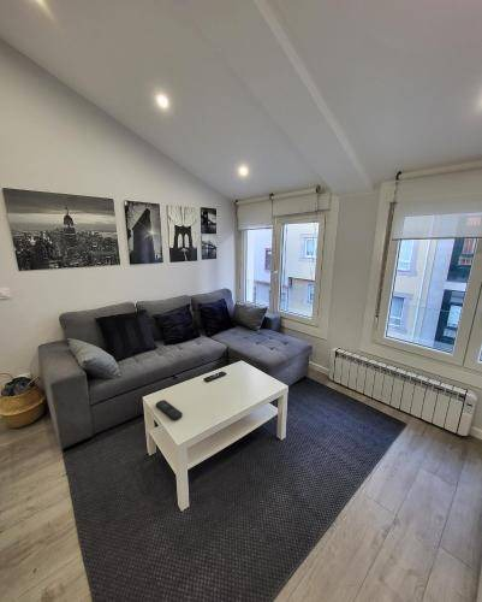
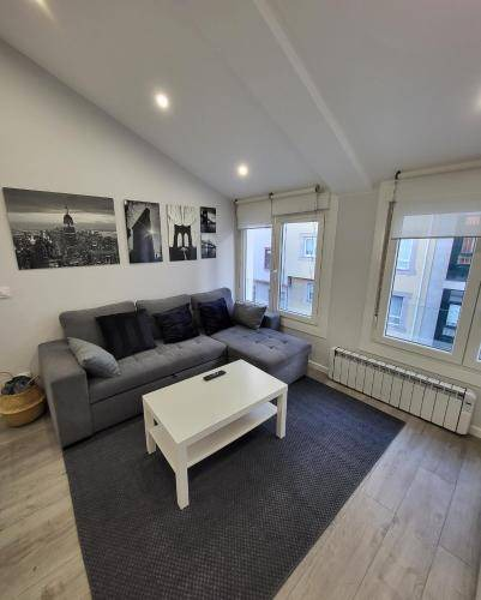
- remote control [155,399,184,421]
